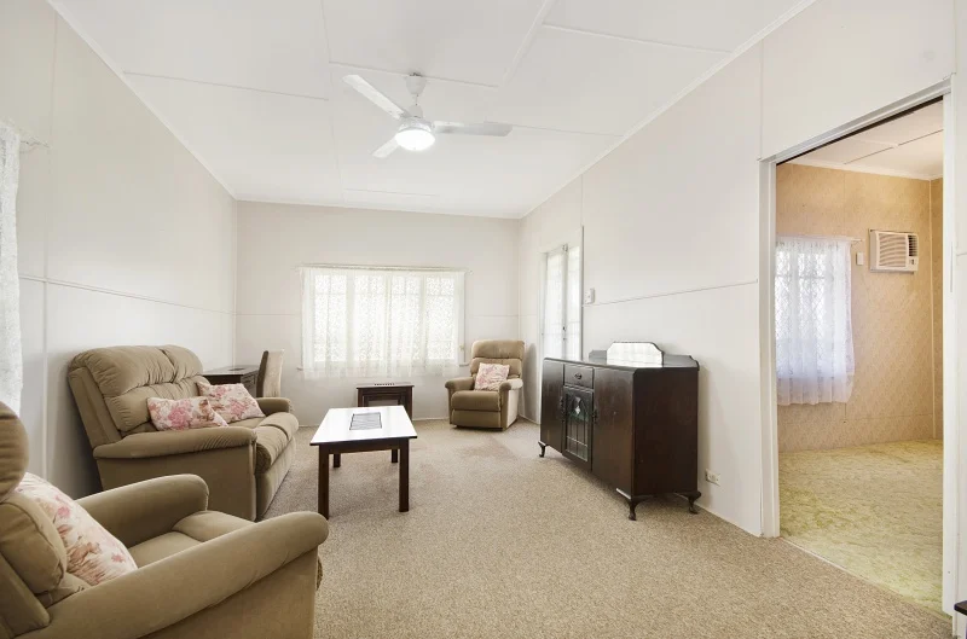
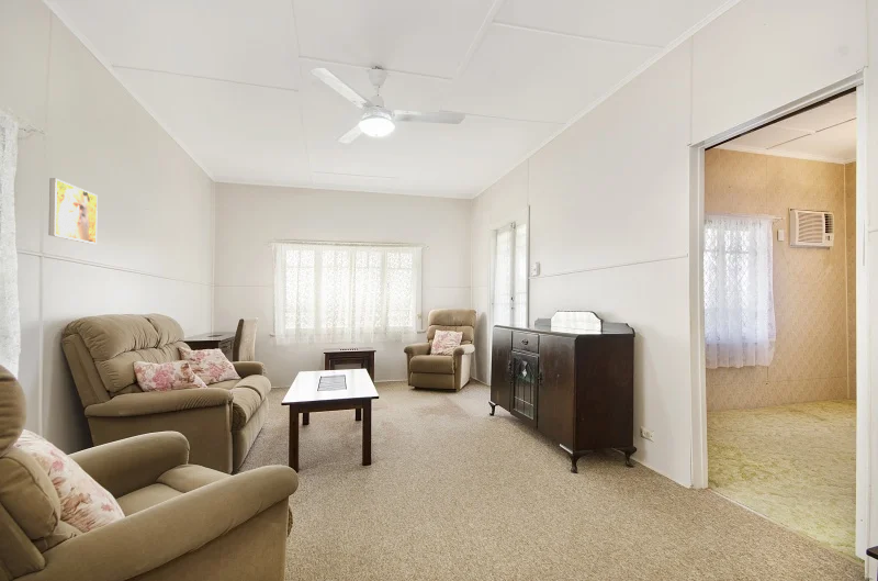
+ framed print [47,177,99,245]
